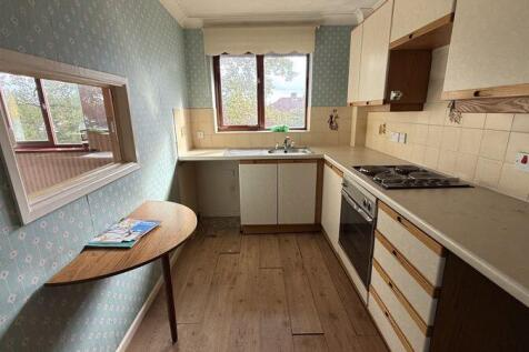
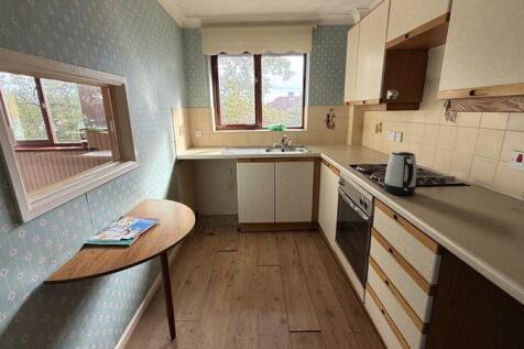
+ kettle [383,150,417,196]
